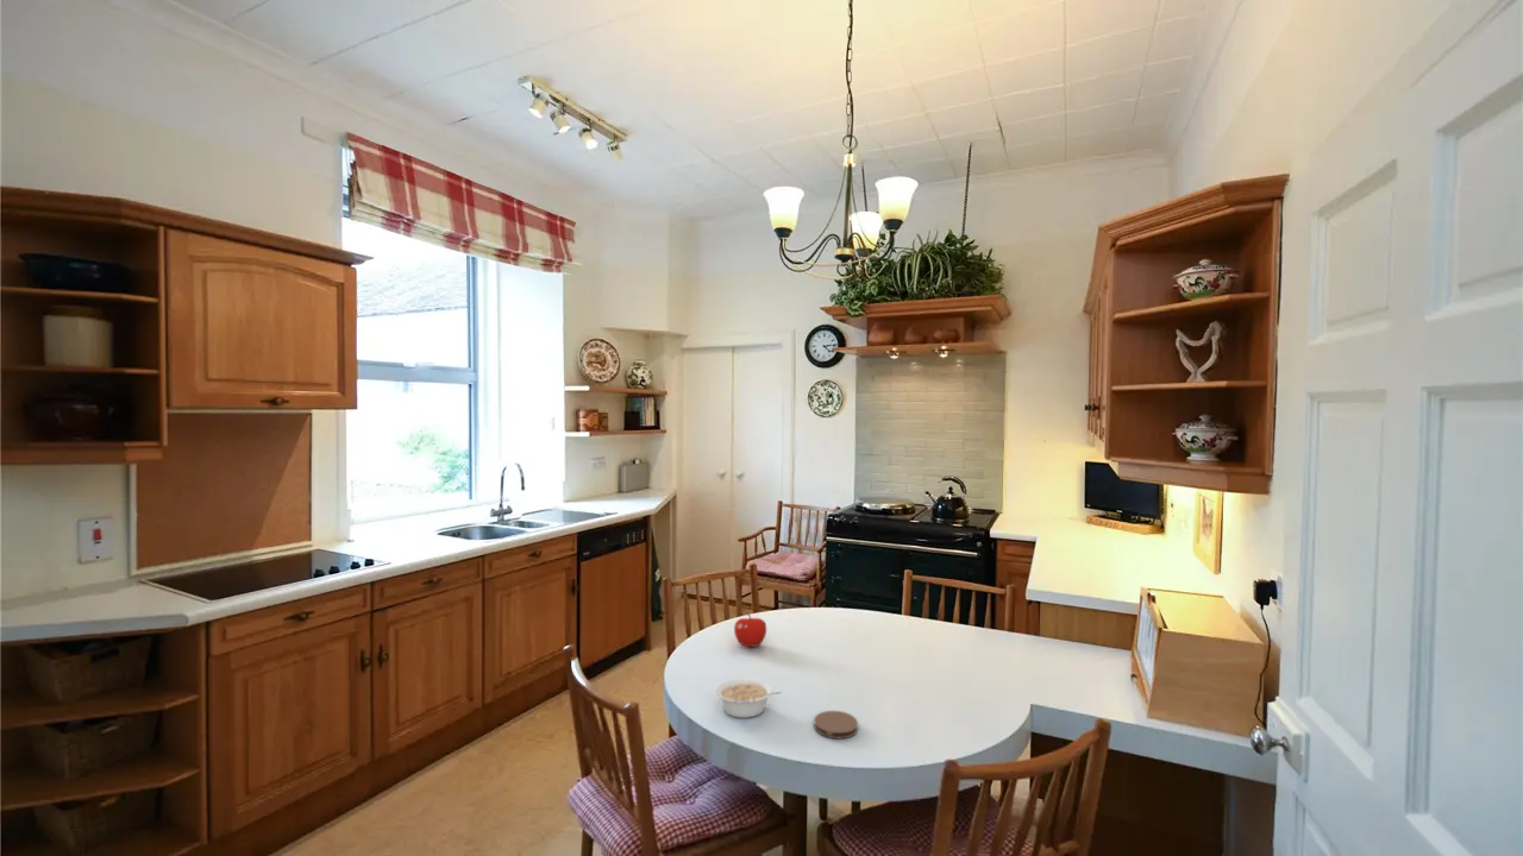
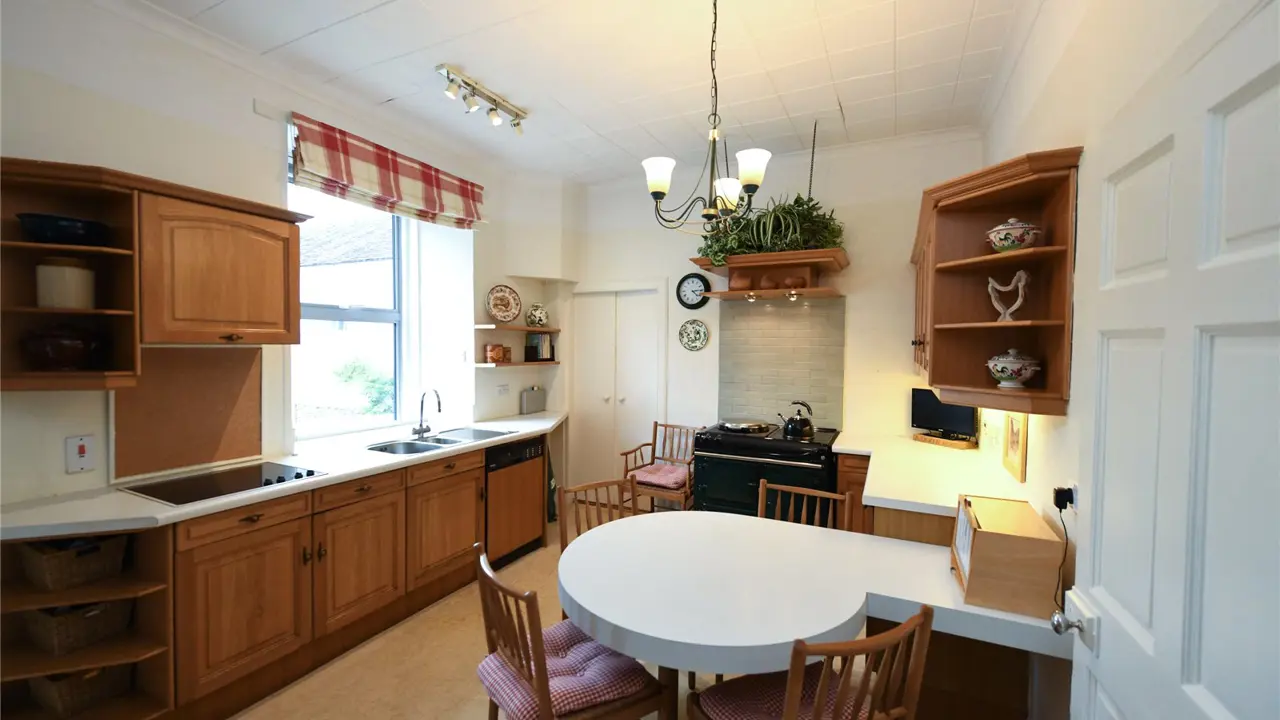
- fruit [733,612,767,648]
- legume [715,678,783,719]
- coaster [813,710,859,739]
